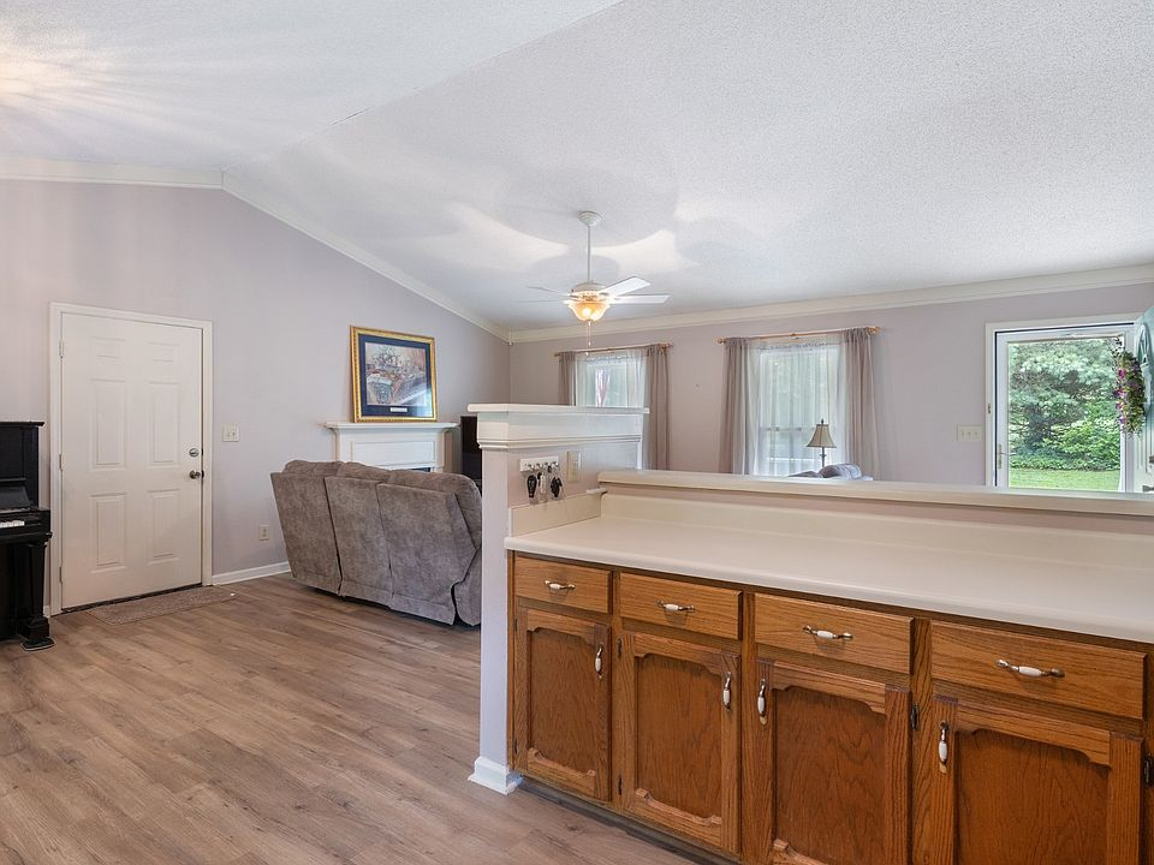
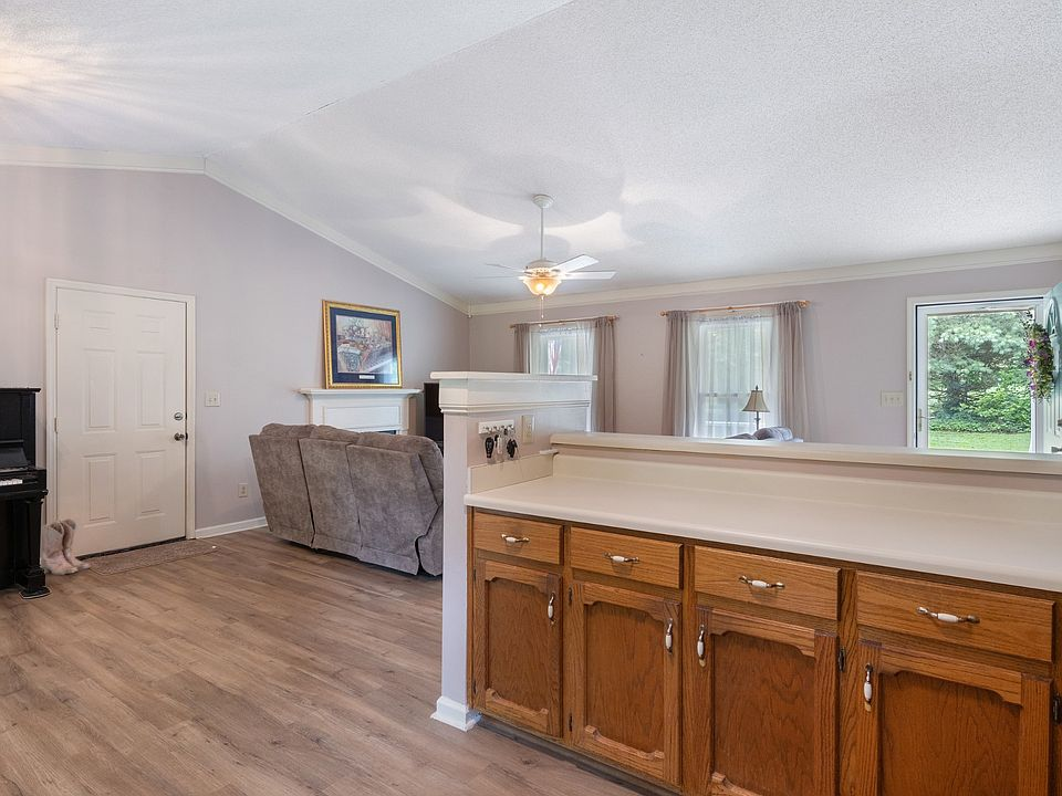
+ boots [40,517,92,576]
